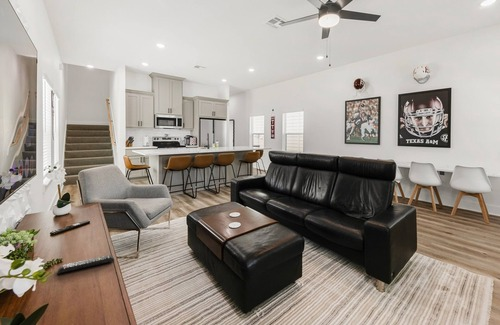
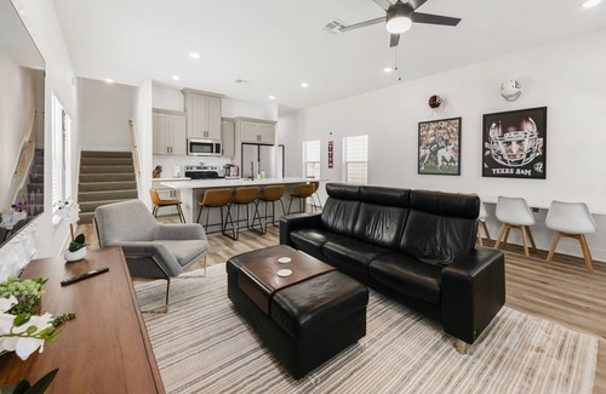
- remote control [56,254,115,275]
